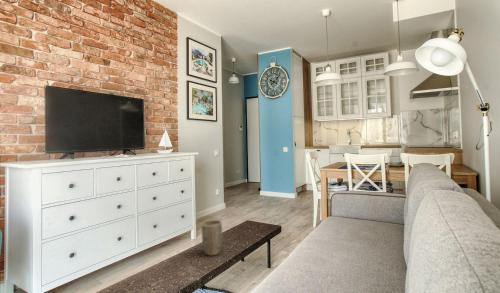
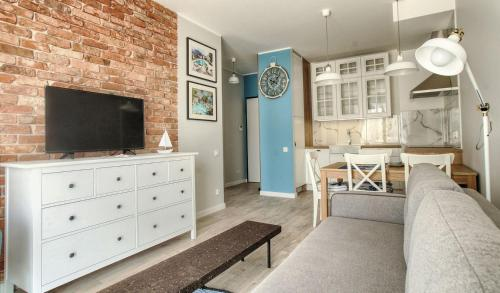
- plant pot [201,219,223,257]
